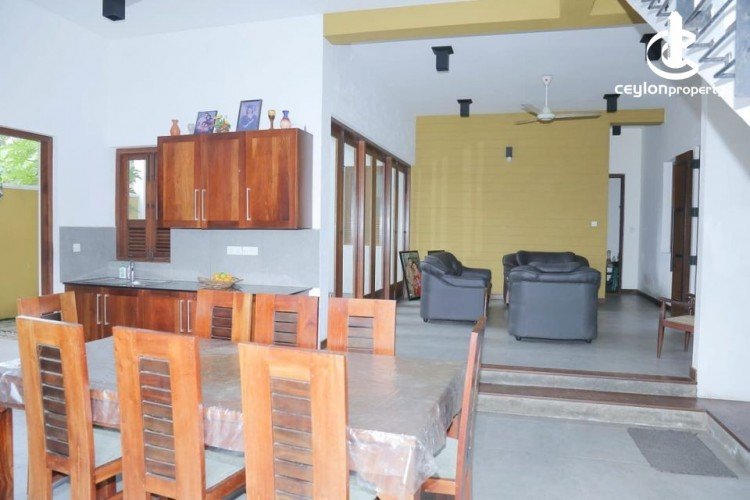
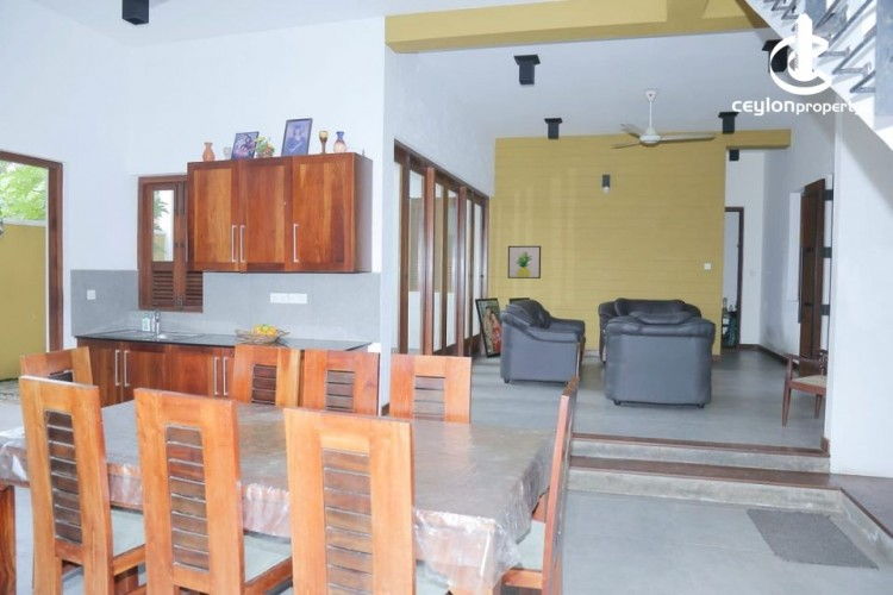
+ wall art [507,245,542,280]
